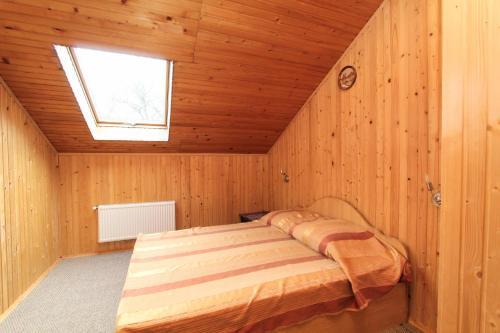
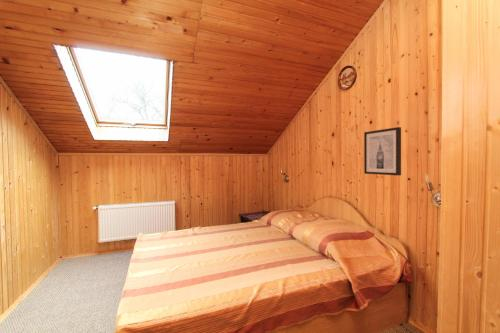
+ wall art [363,126,402,176]
